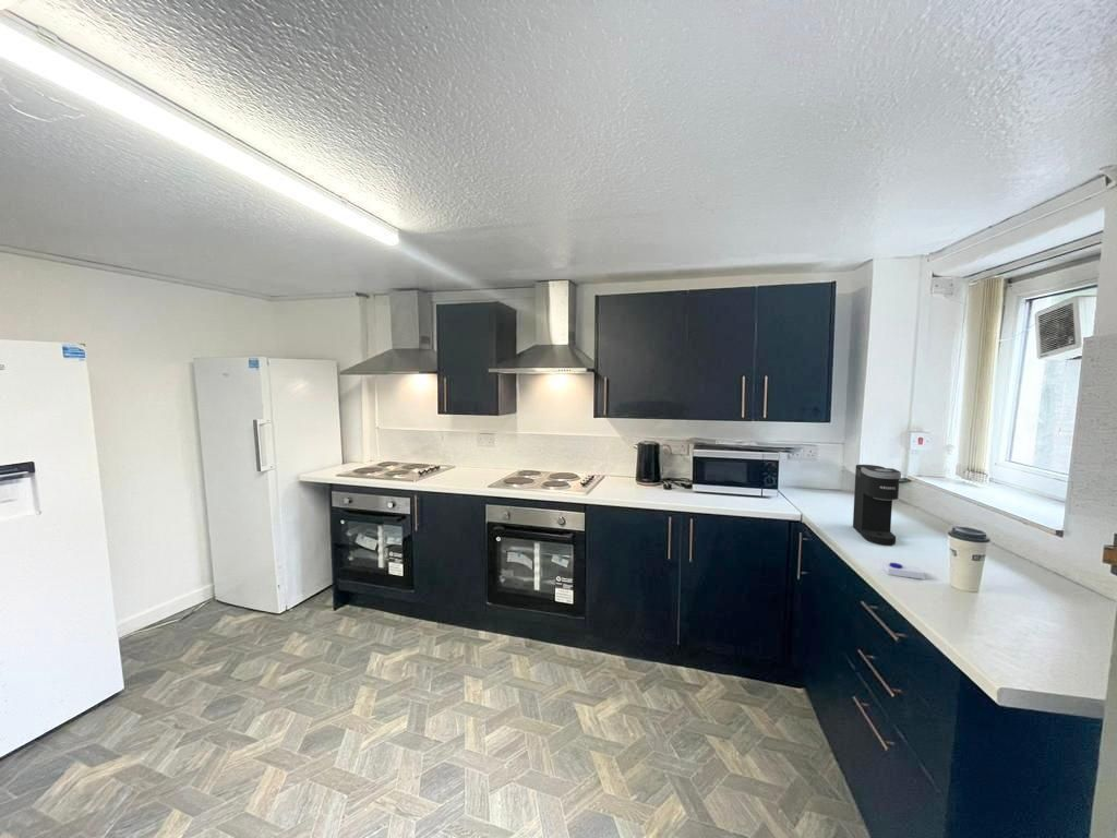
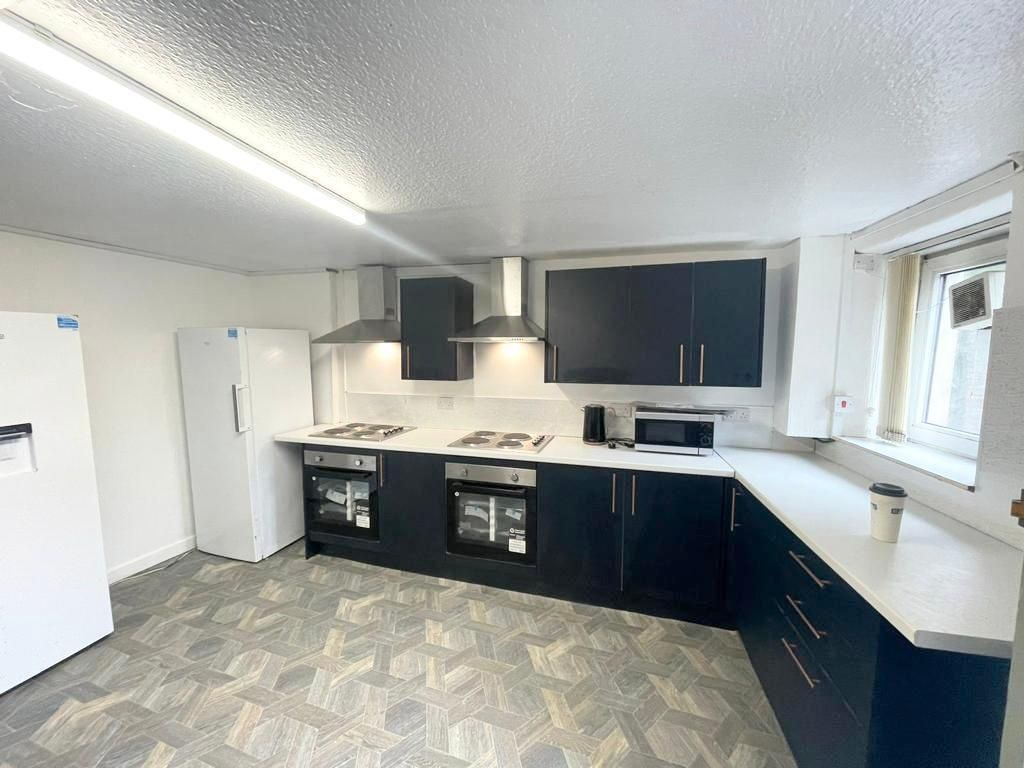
- coffee maker [852,464,902,547]
- soap bar [881,561,926,580]
